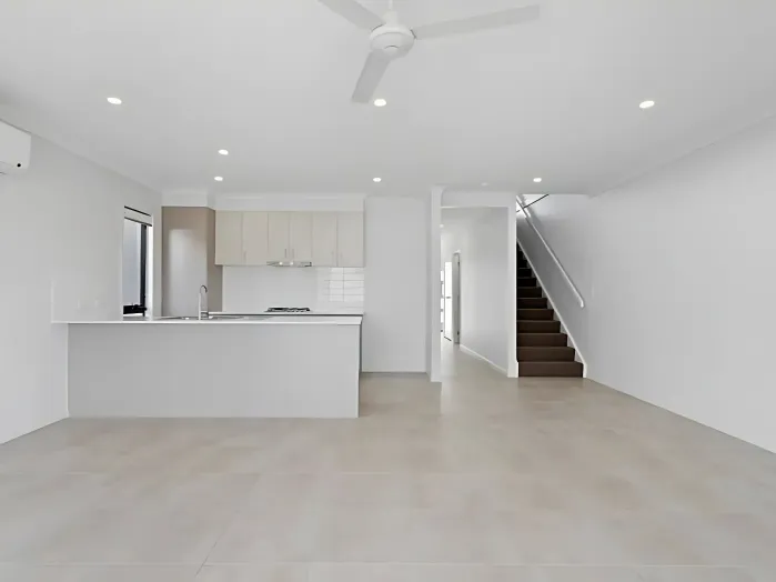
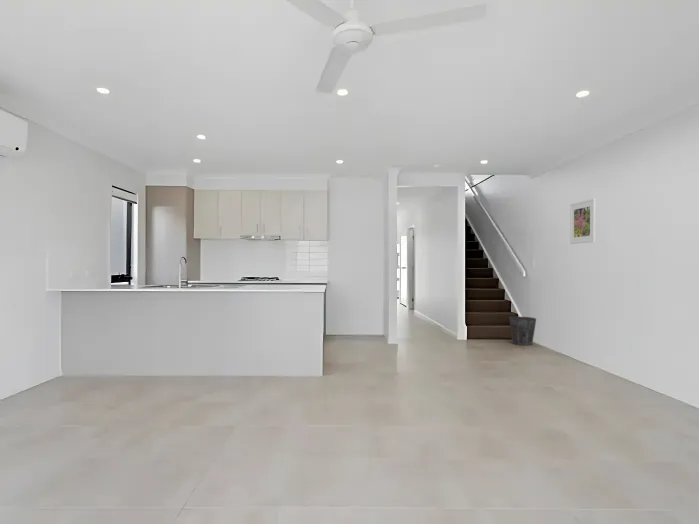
+ waste bin [508,315,537,346]
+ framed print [569,198,597,245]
